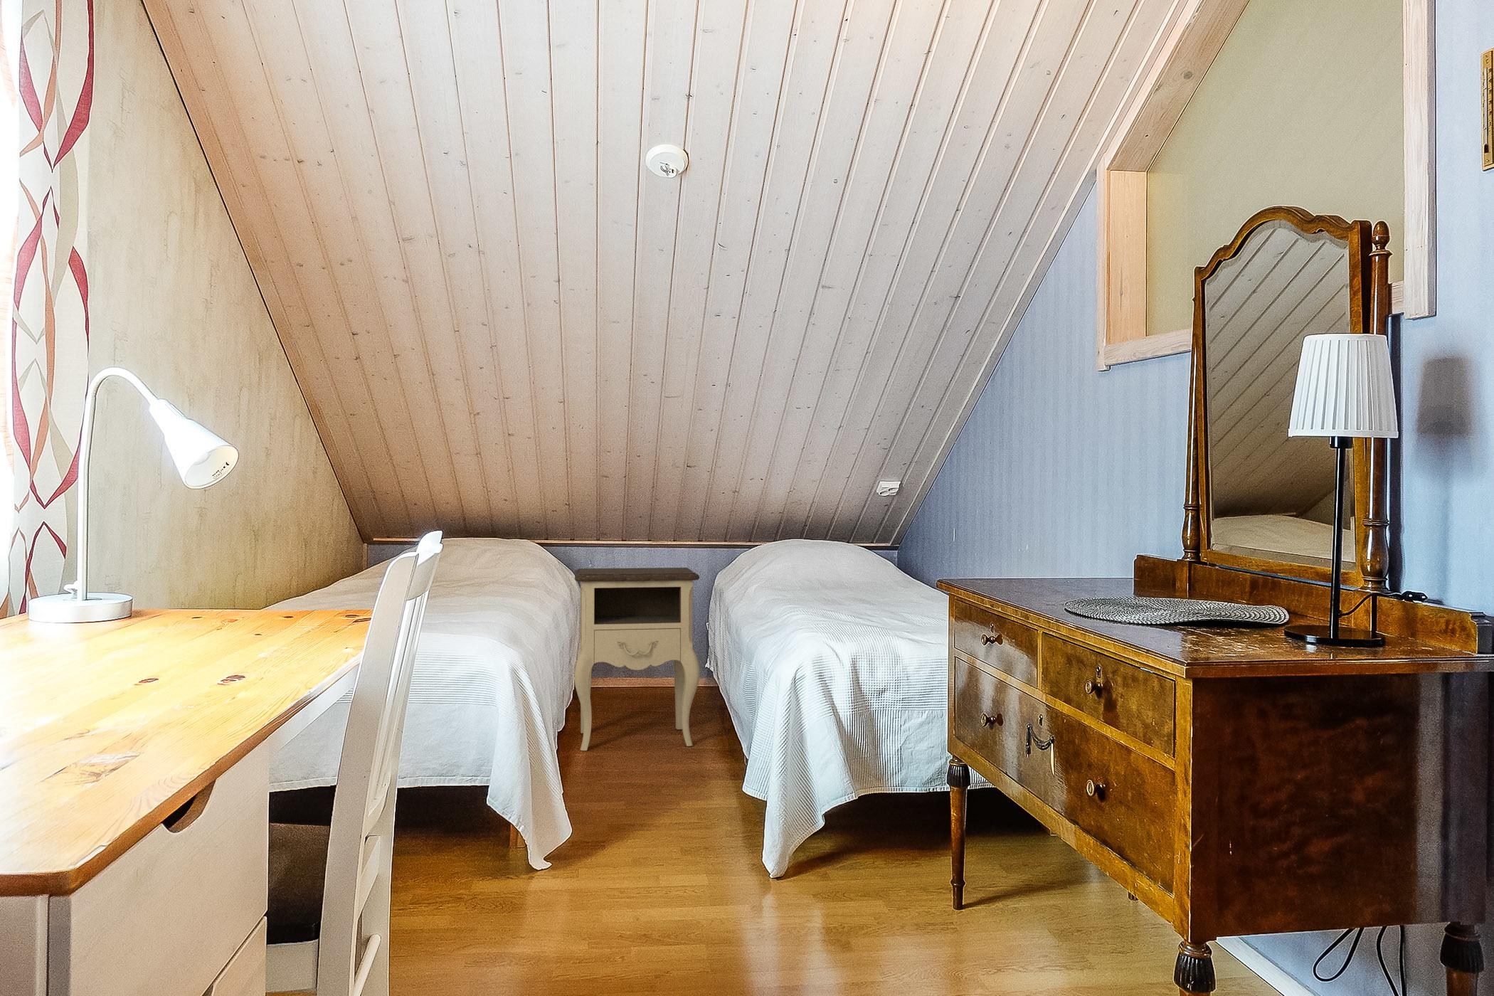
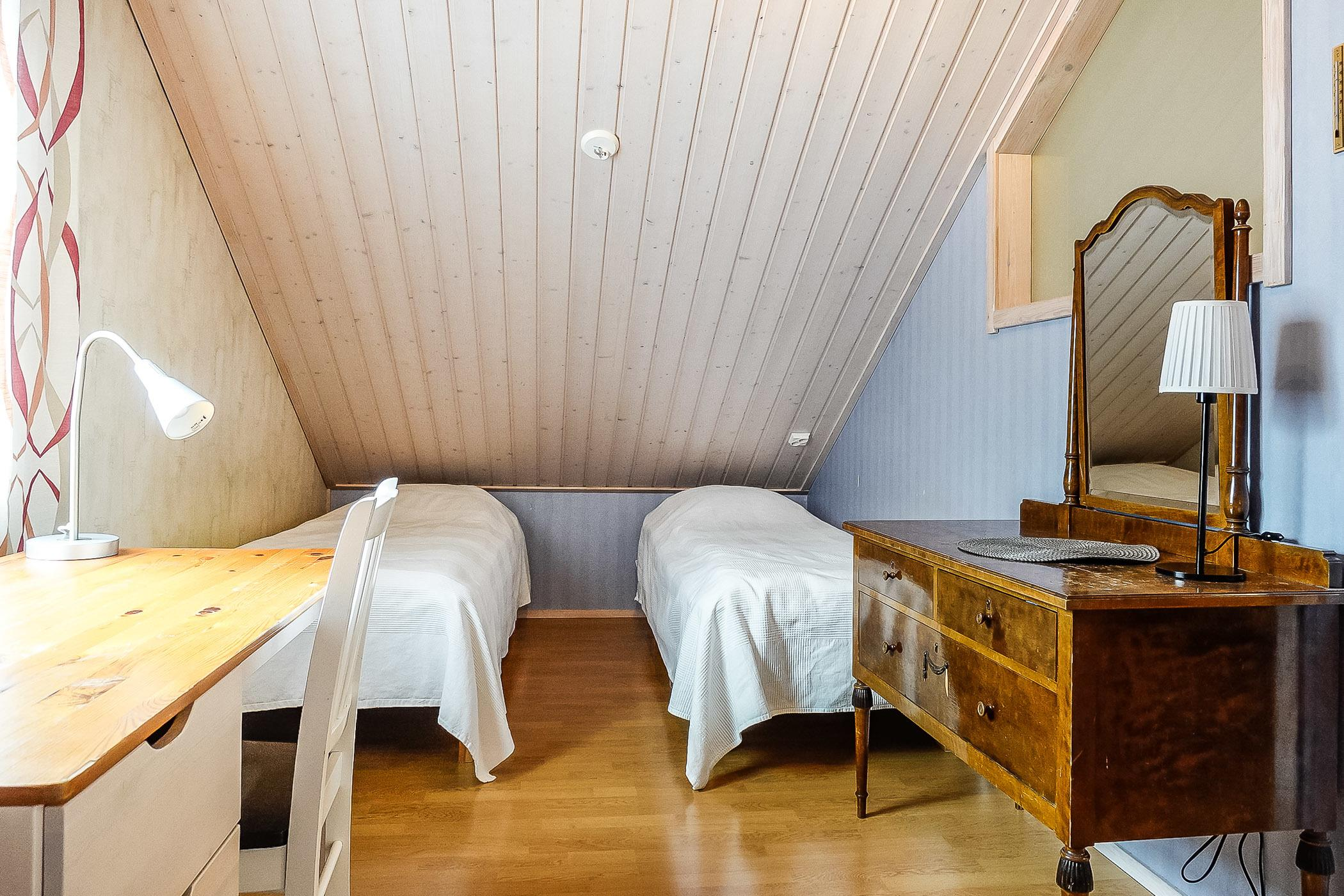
- nightstand [574,567,700,751]
